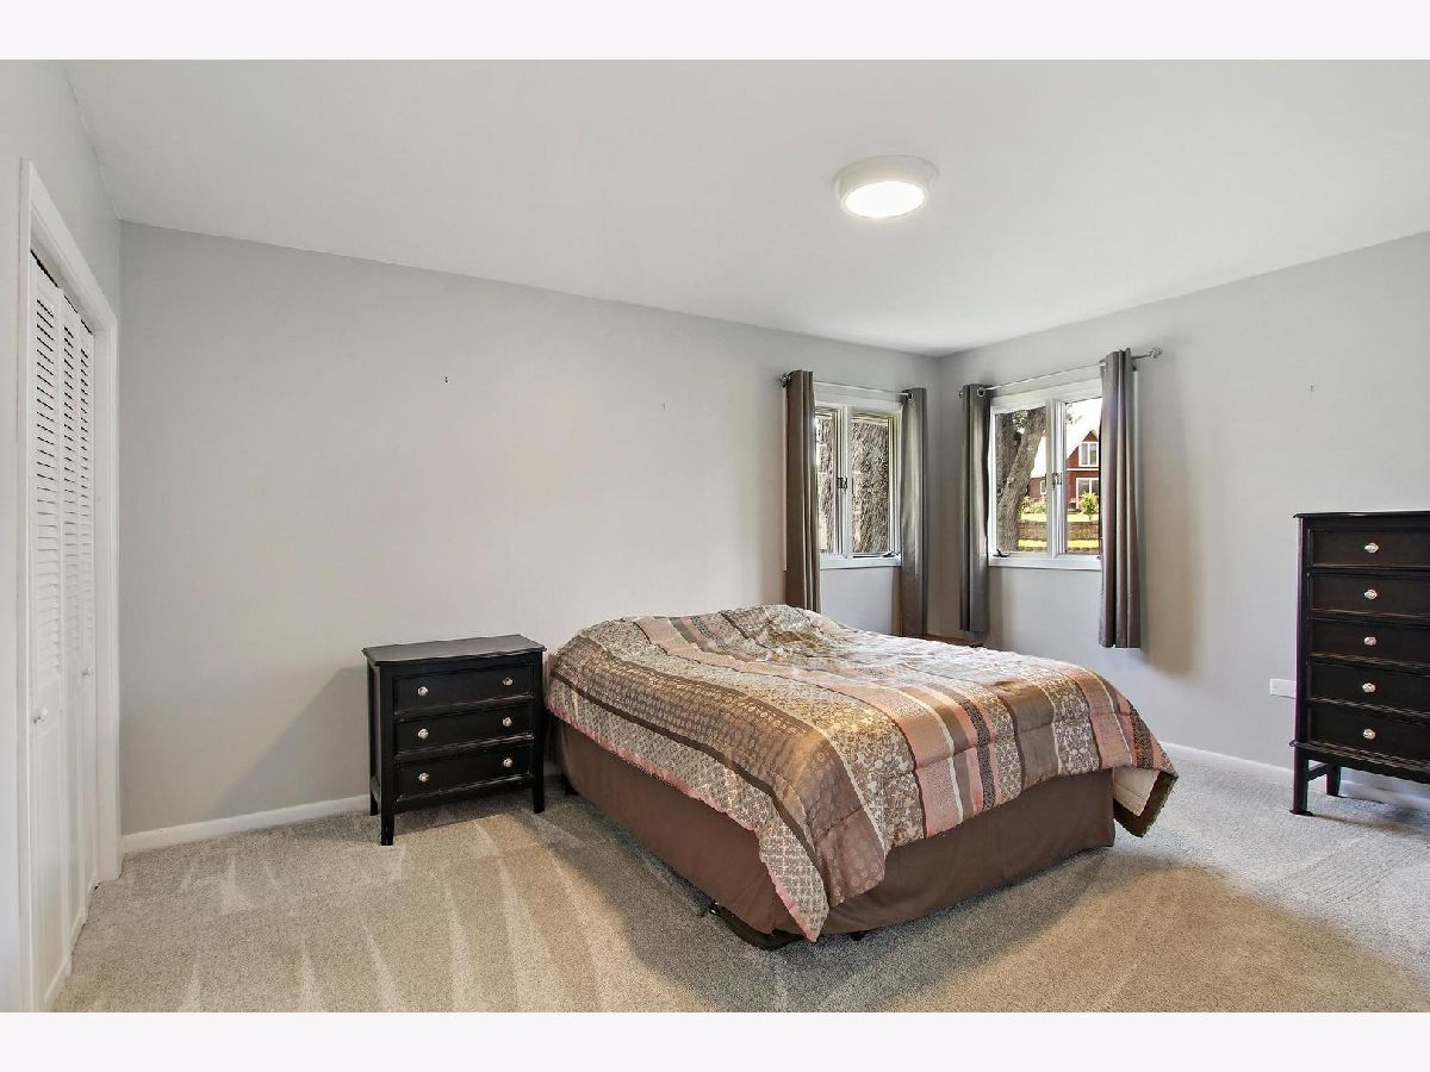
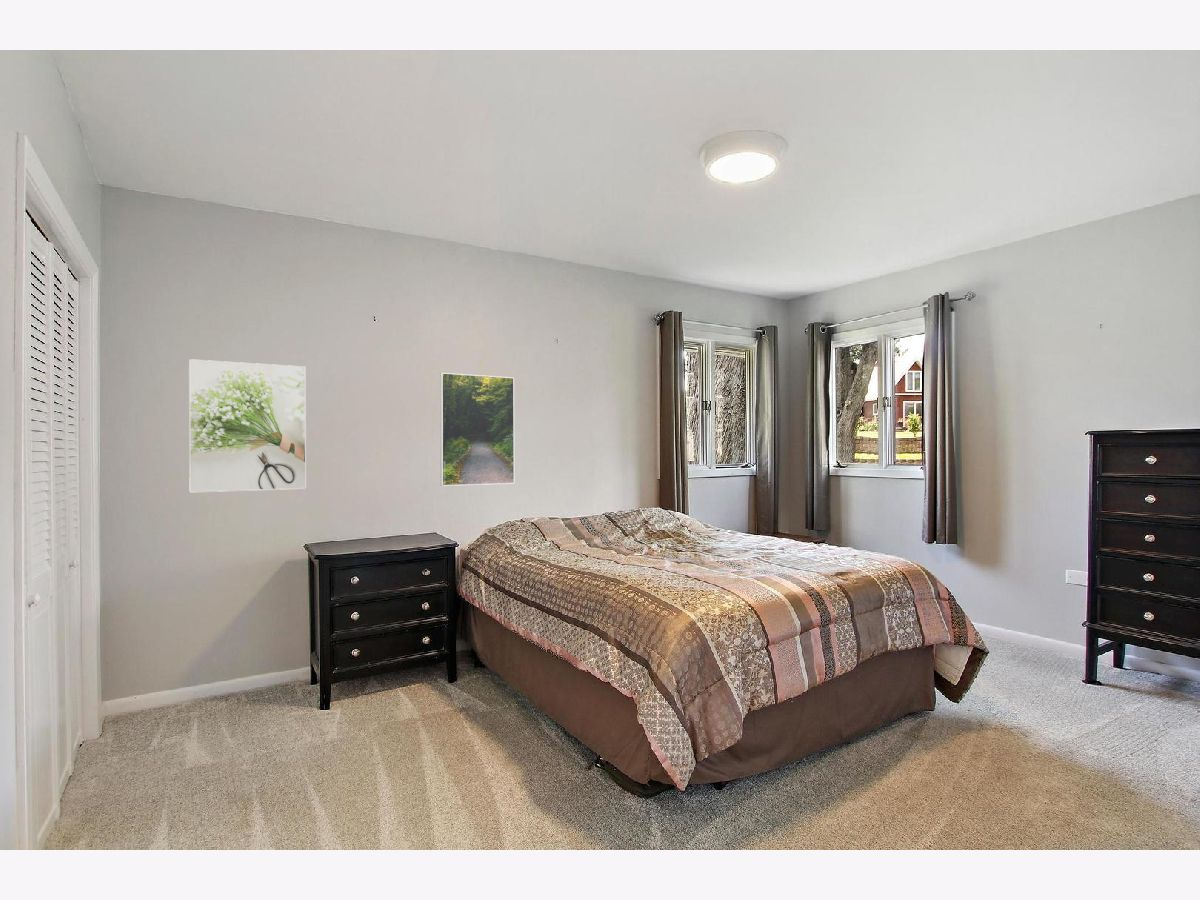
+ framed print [188,358,307,493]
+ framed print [439,372,515,487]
